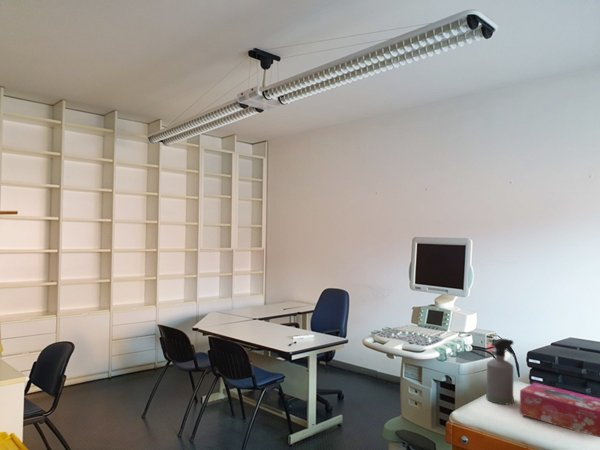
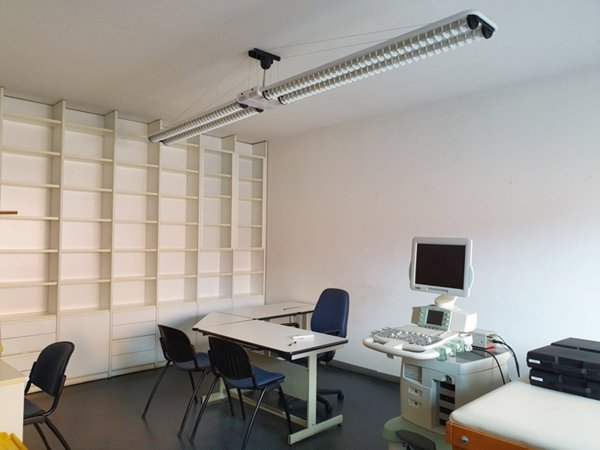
- spray bottle [485,338,516,405]
- tissue box [519,382,600,438]
